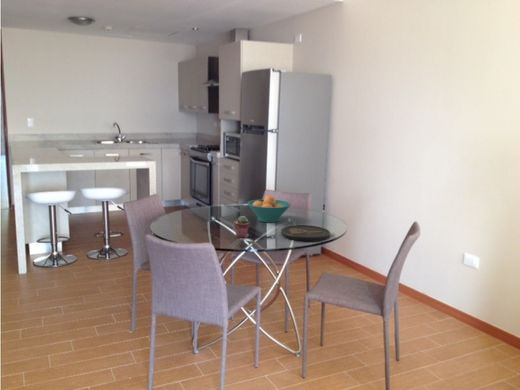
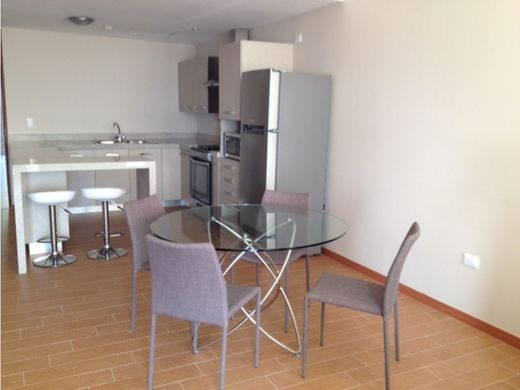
- potted succulent [233,215,251,239]
- fruit bowl [246,195,292,223]
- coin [280,224,331,242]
